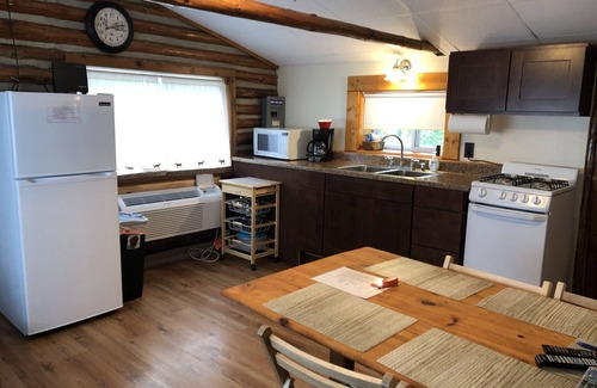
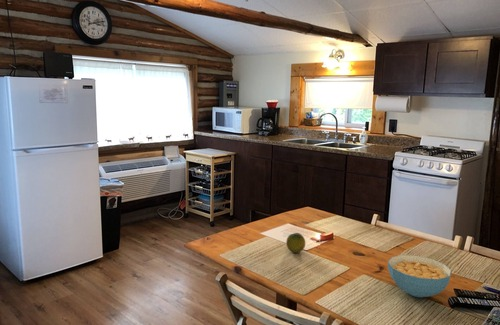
+ fruit [285,232,306,254]
+ cereal bowl [387,254,453,298]
